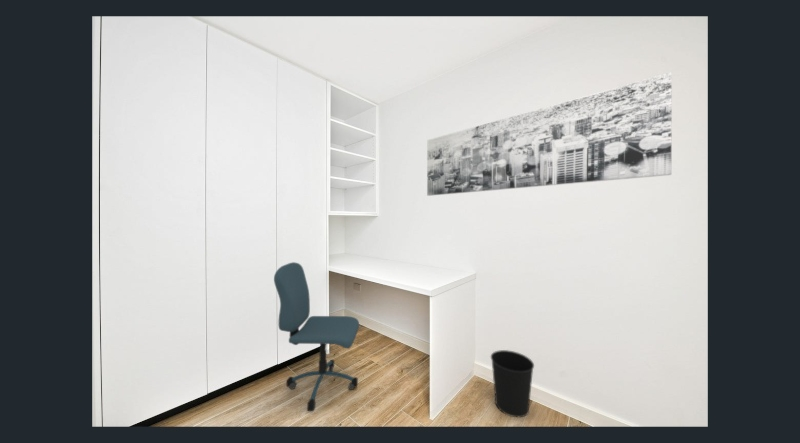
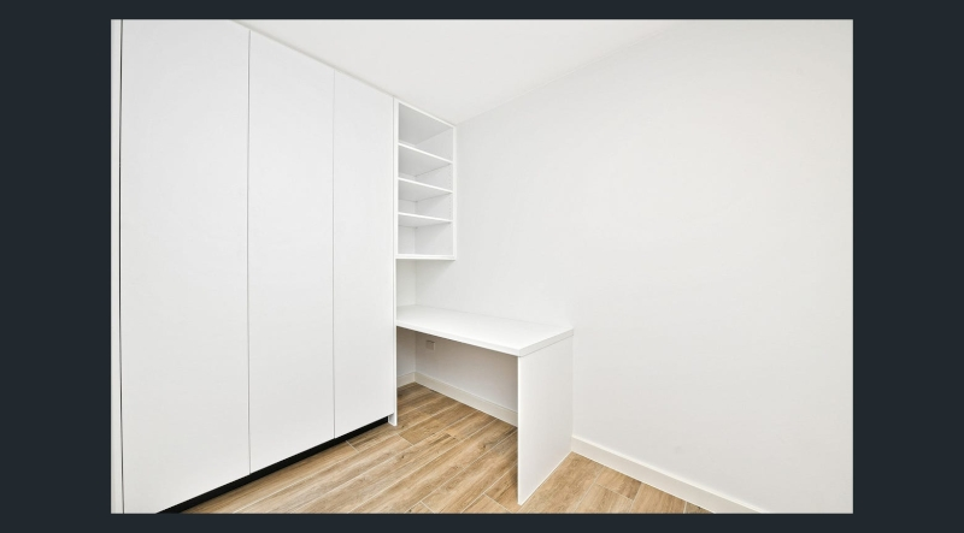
- wastebasket [490,349,535,418]
- wall art [426,71,673,197]
- office chair [273,261,360,412]
